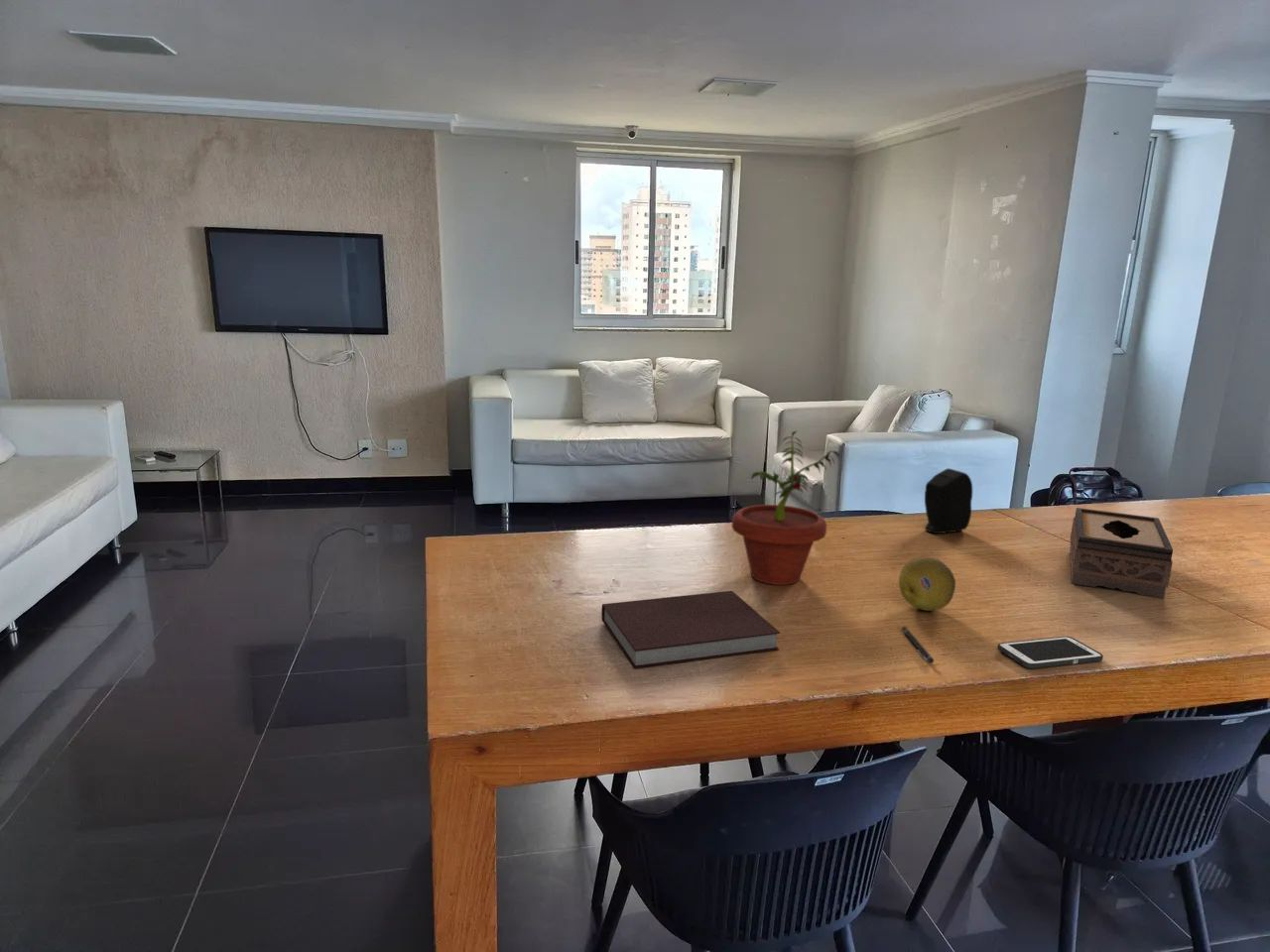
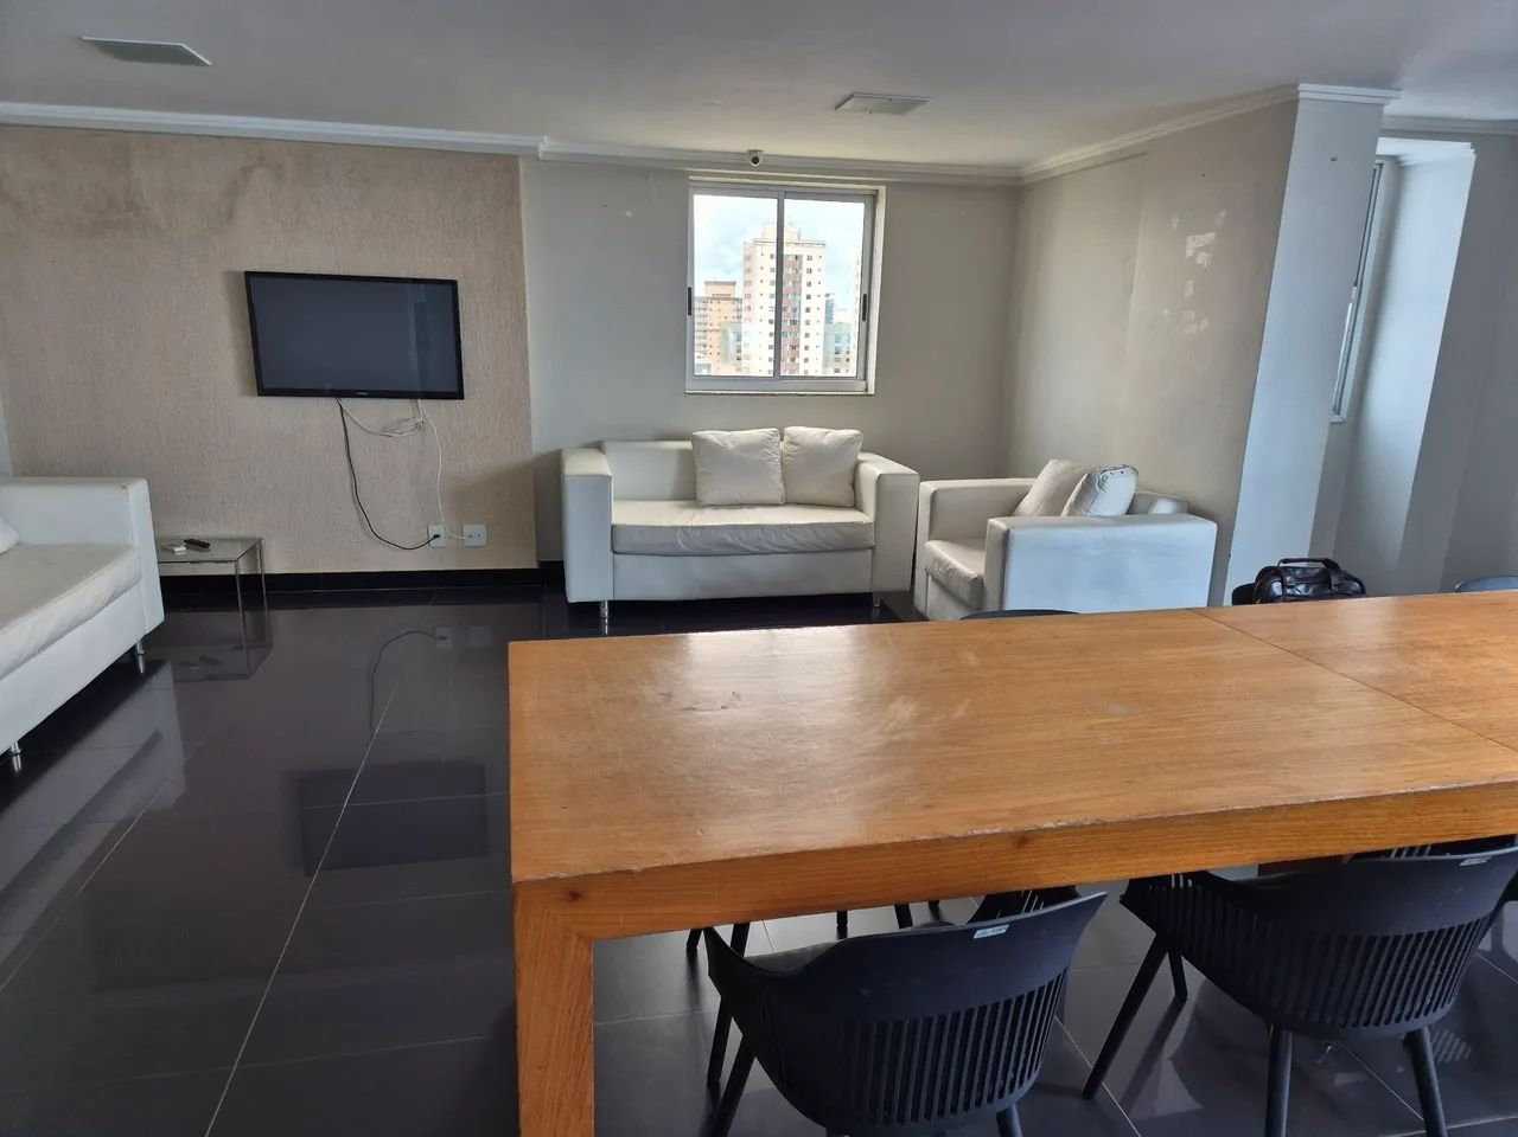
- notebook [600,590,781,669]
- cell phone [996,636,1104,669]
- speaker [924,467,973,535]
- potted plant [731,430,840,586]
- tissue box [1069,507,1174,599]
- pen [901,625,935,663]
- fruit [898,556,956,612]
